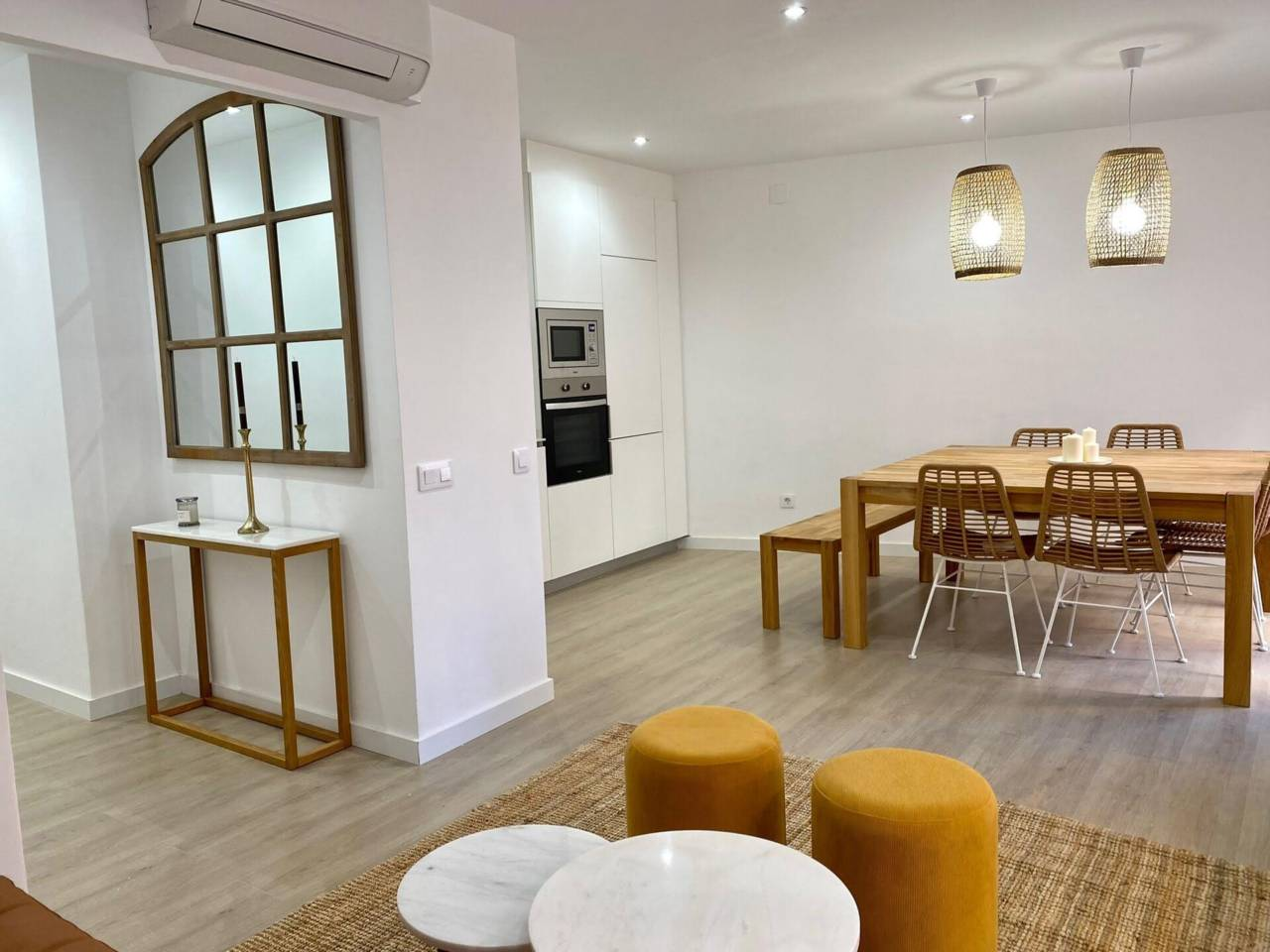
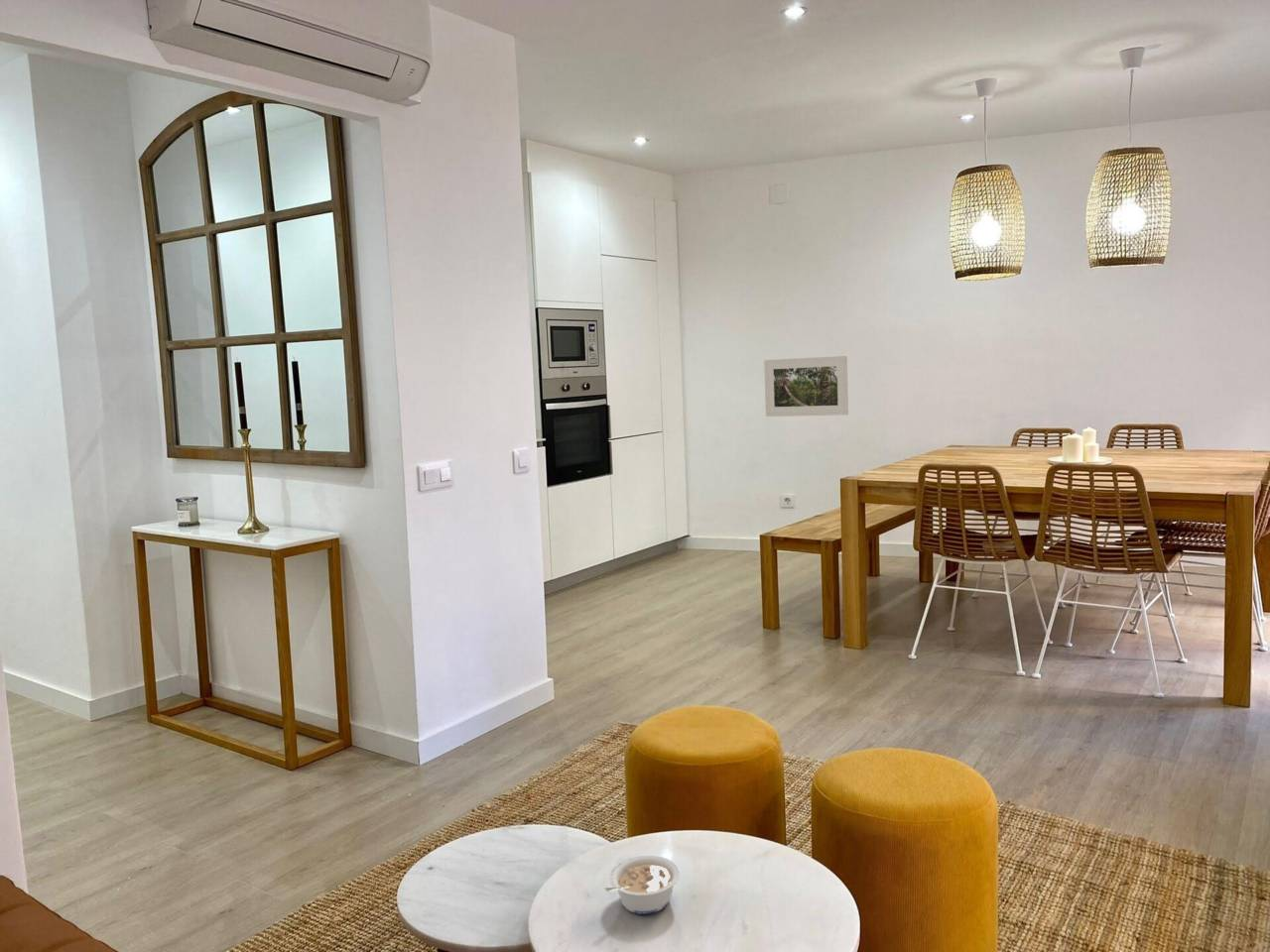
+ legume [603,855,681,915]
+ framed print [763,355,849,417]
